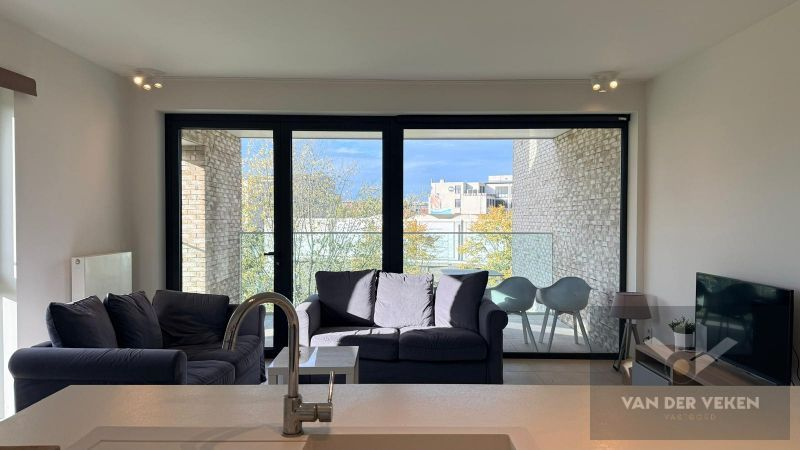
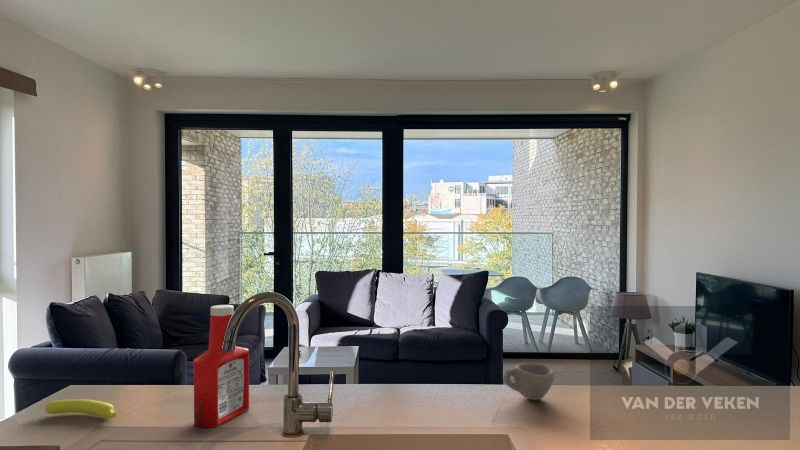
+ cup [503,362,555,401]
+ banana [44,398,117,420]
+ soap bottle [193,304,250,429]
